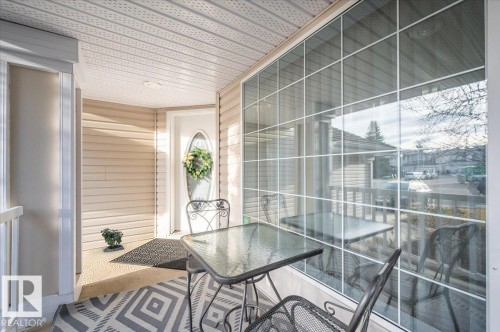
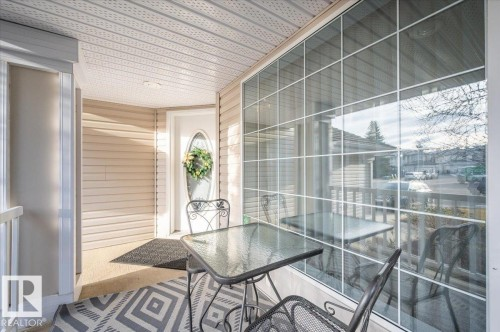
- potted plant [100,227,125,253]
